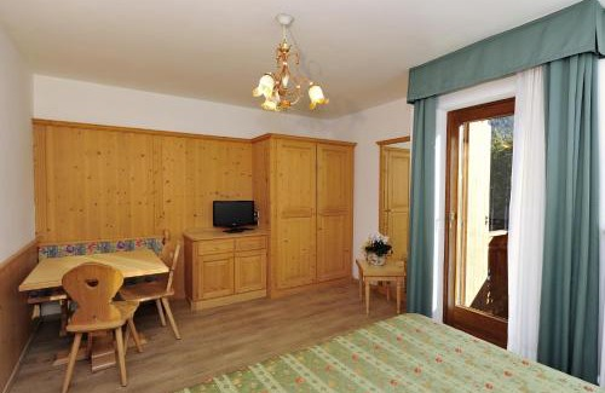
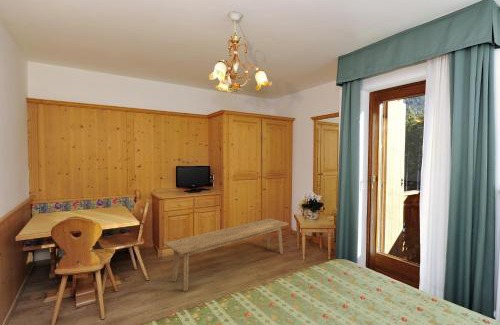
+ bench [163,217,290,292]
